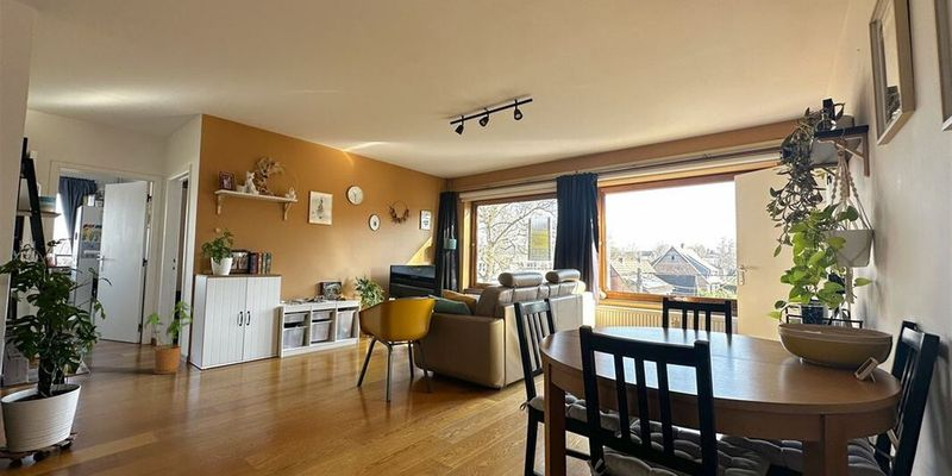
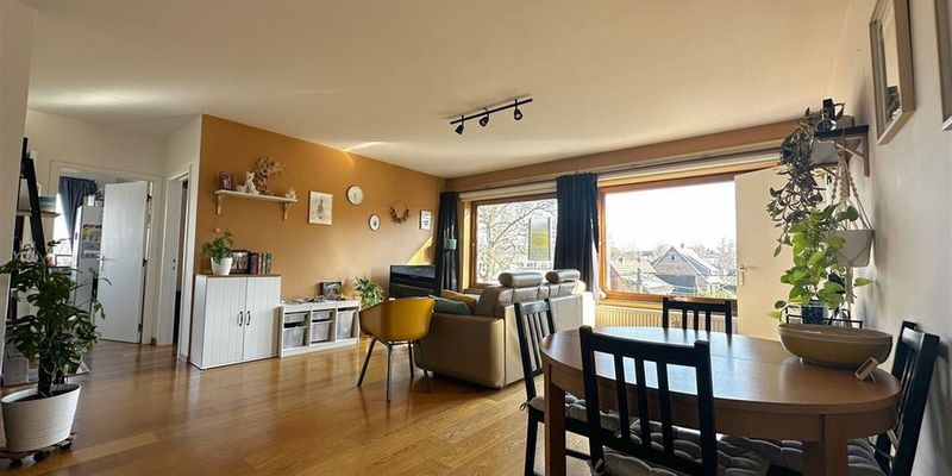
- house plant [143,301,194,375]
